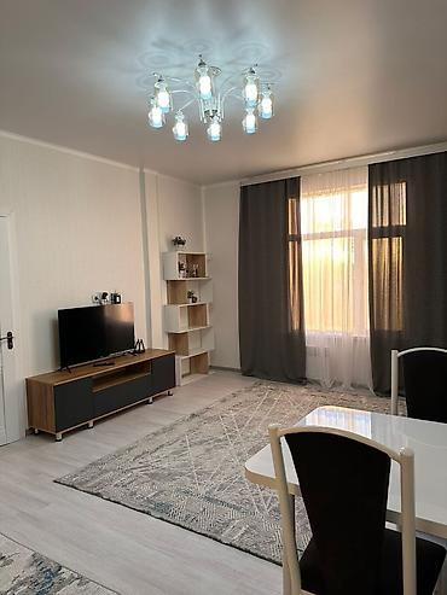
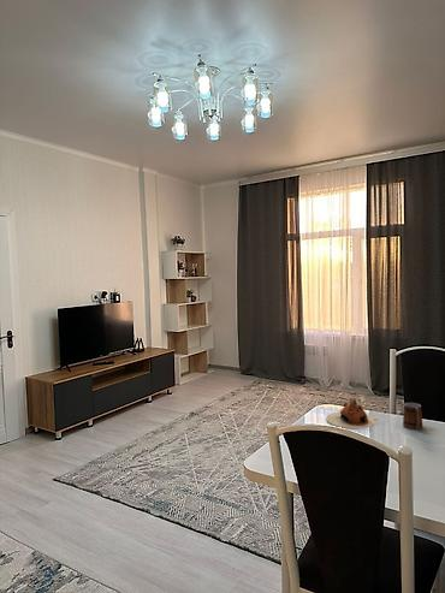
+ mug [402,402,423,431]
+ teapot [325,397,379,429]
